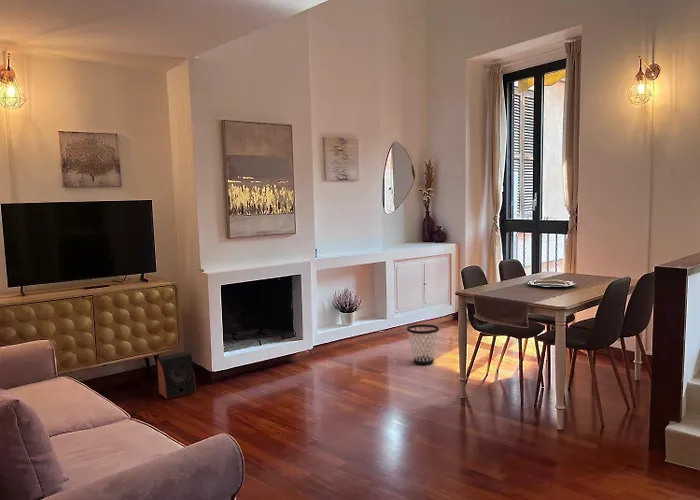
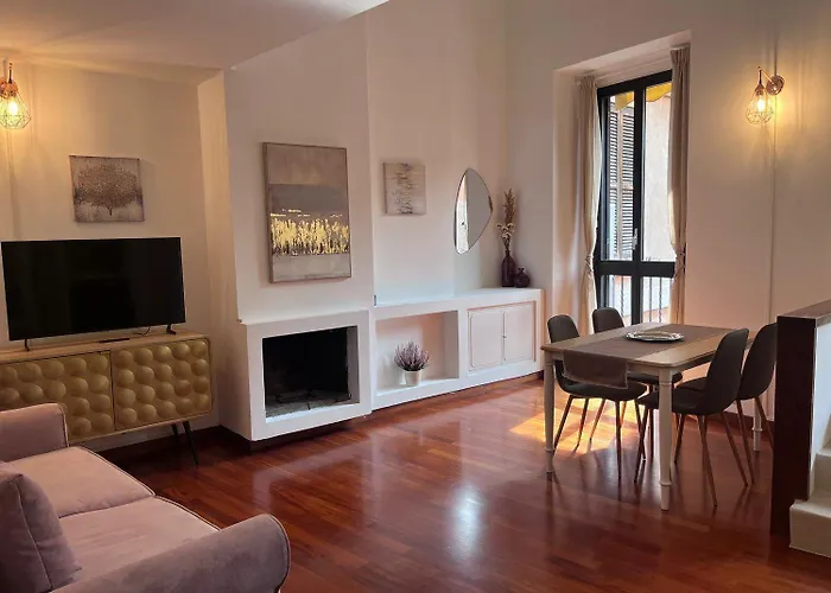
- wastebasket [406,323,440,366]
- speaker [156,351,197,400]
